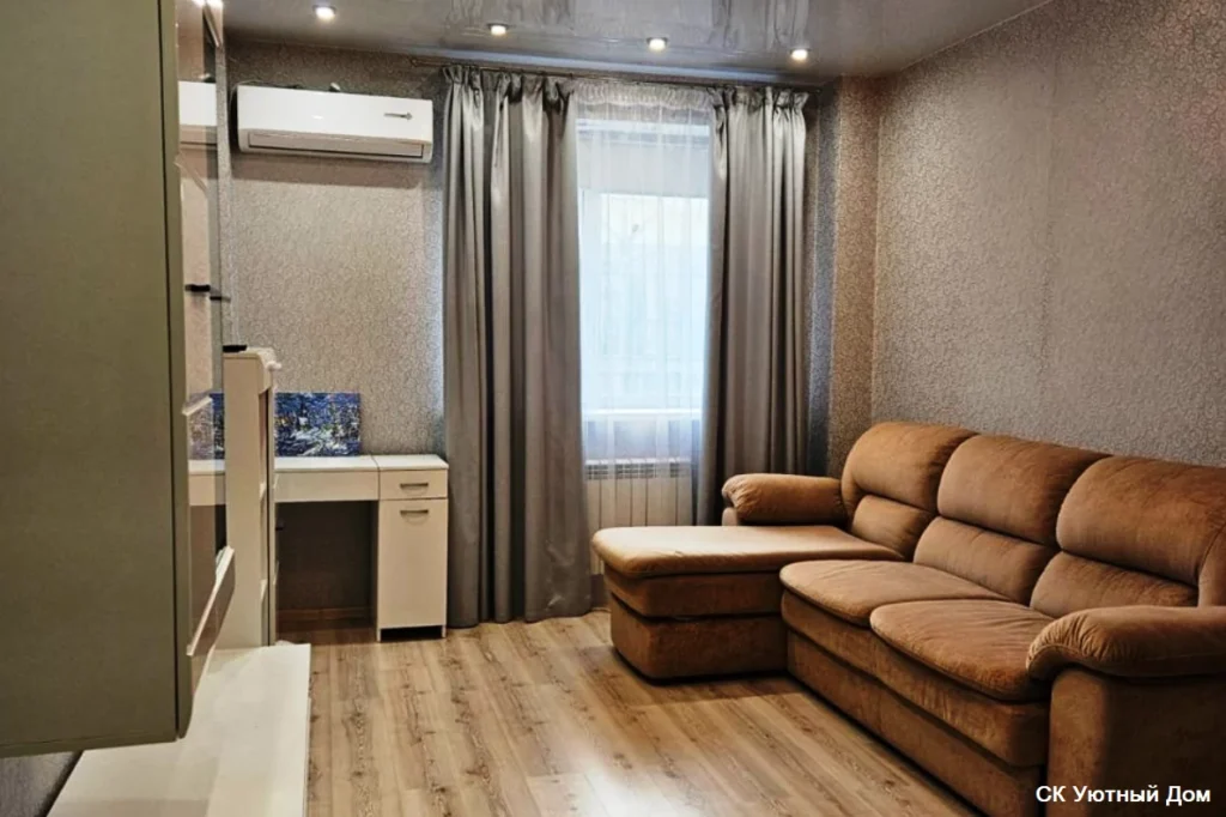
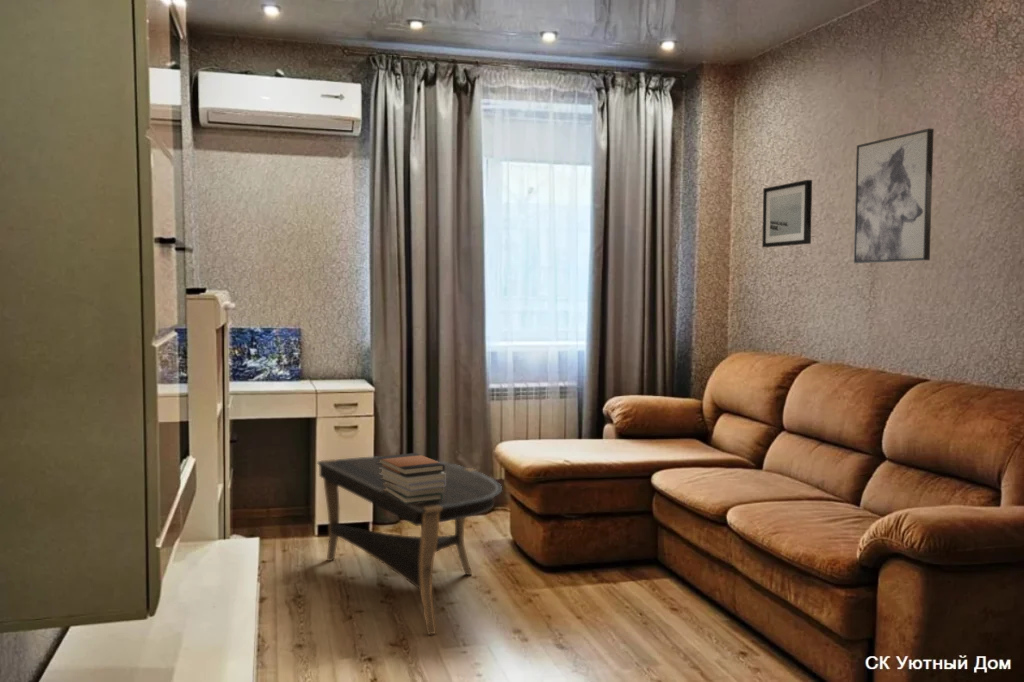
+ wall art [761,179,813,248]
+ book stack [377,452,446,504]
+ wall art [853,128,935,264]
+ coffee table [316,455,503,636]
